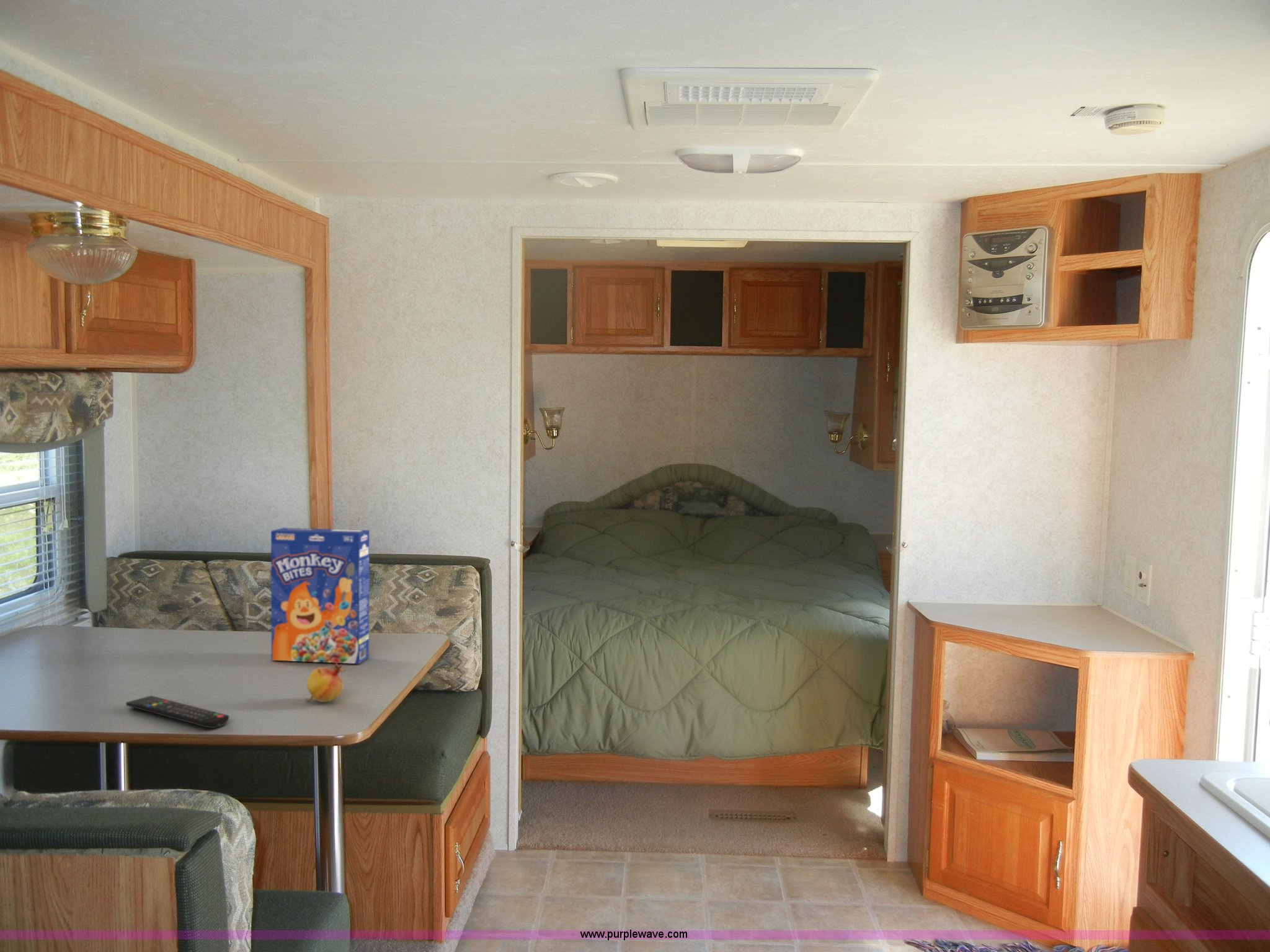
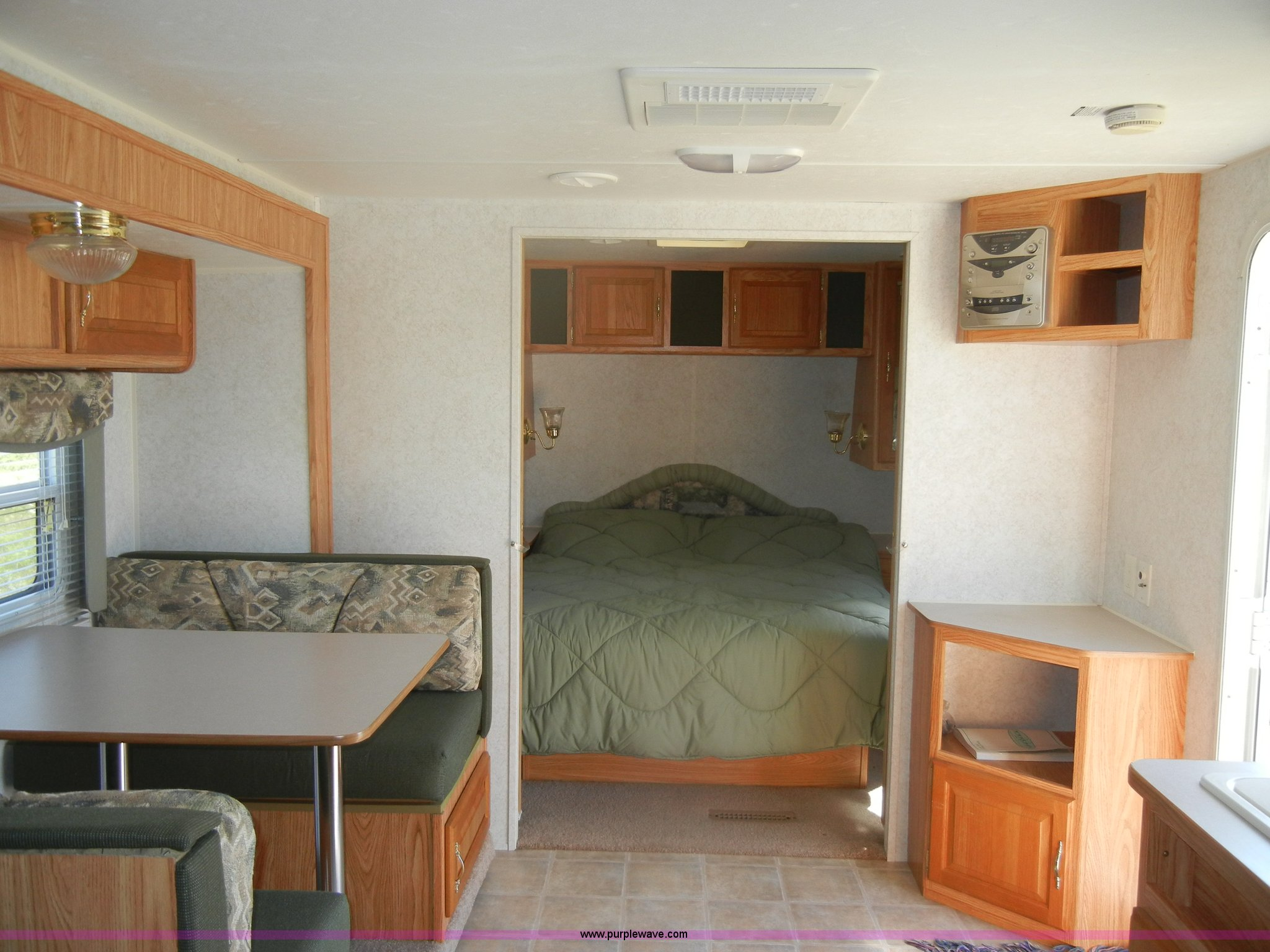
- remote control [125,695,229,729]
- fruit [304,663,347,703]
- cereal box [270,527,370,664]
